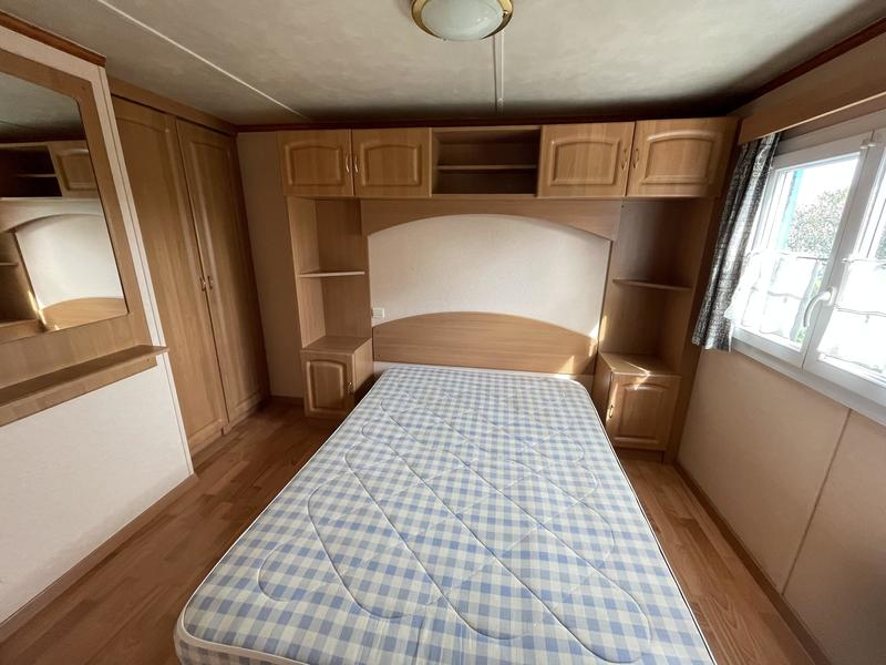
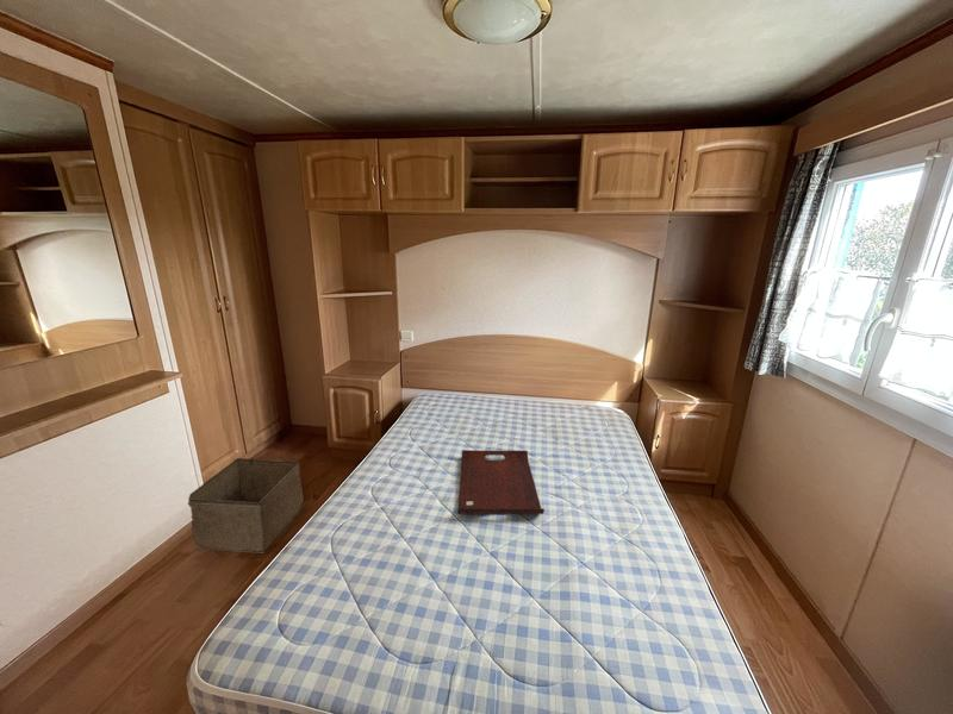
+ serving tray [457,449,546,515]
+ storage bin [187,457,305,555]
